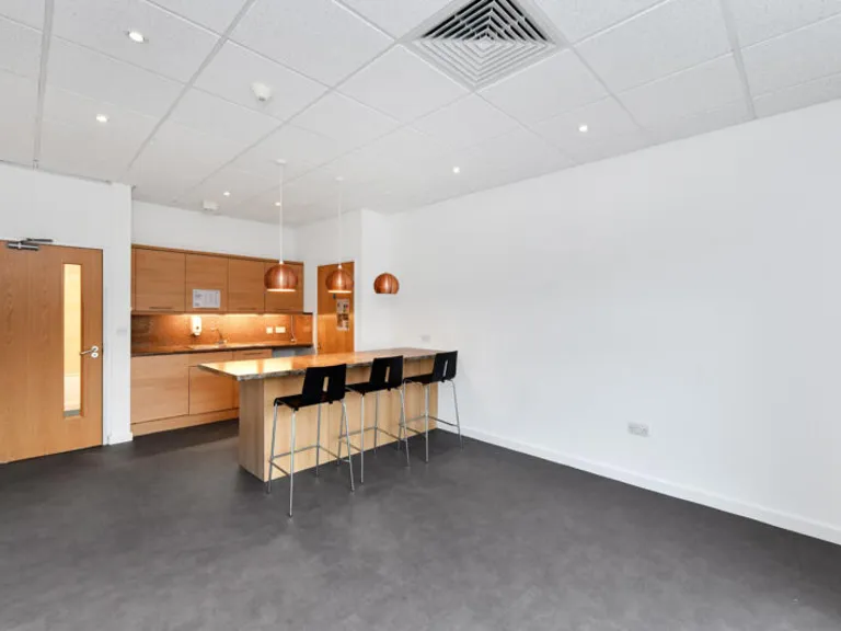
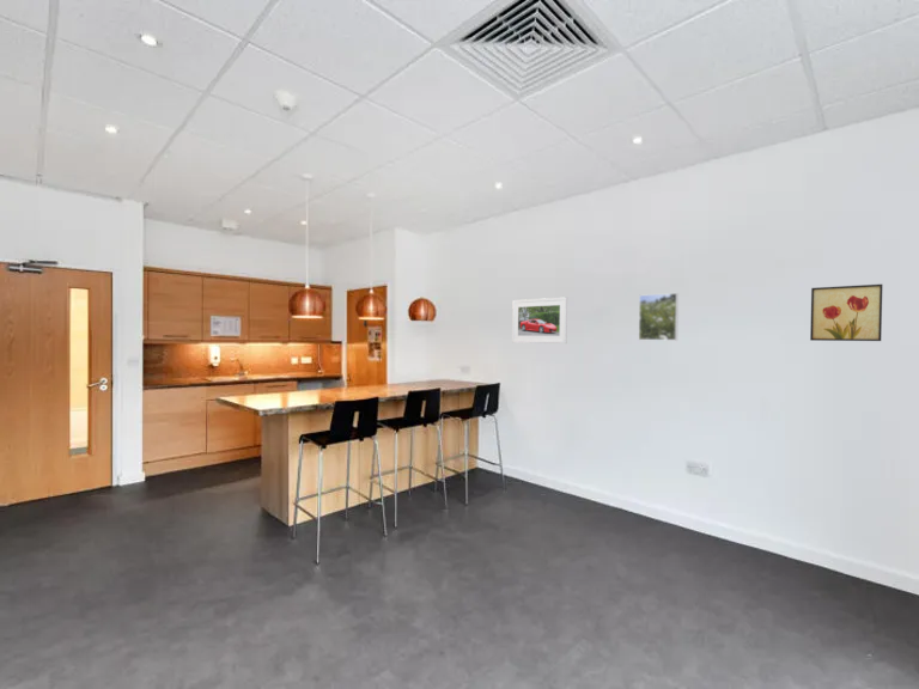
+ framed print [638,292,680,342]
+ wall art [809,283,884,342]
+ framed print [511,295,568,344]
